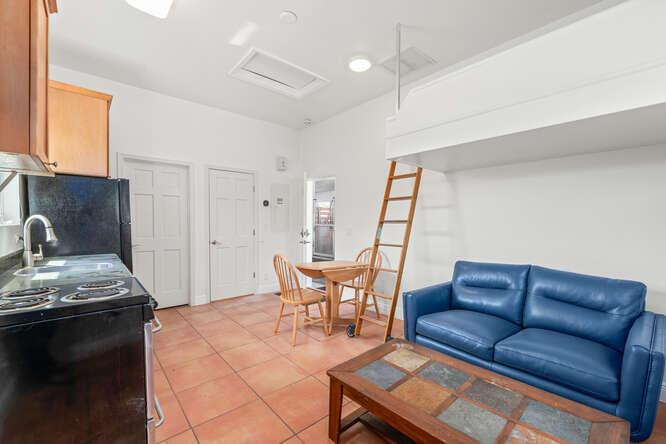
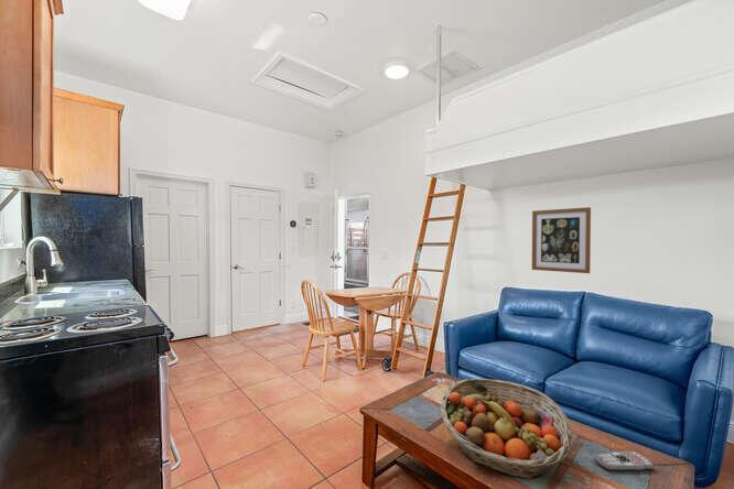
+ remote control [593,450,656,471]
+ fruit basket [440,378,574,480]
+ wall art [531,206,592,274]
